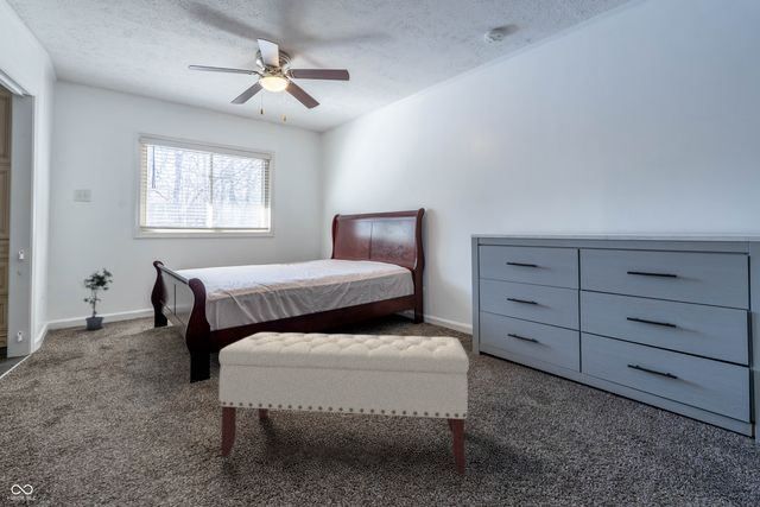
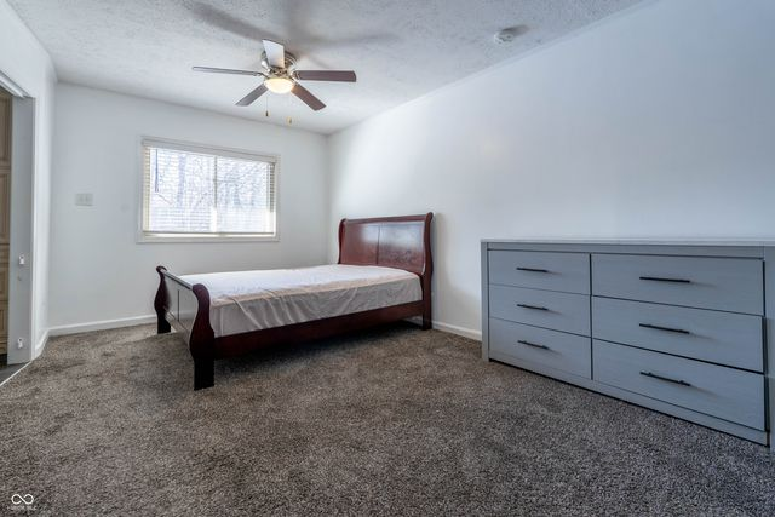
- bench [217,331,470,475]
- potted plant [80,267,114,330]
